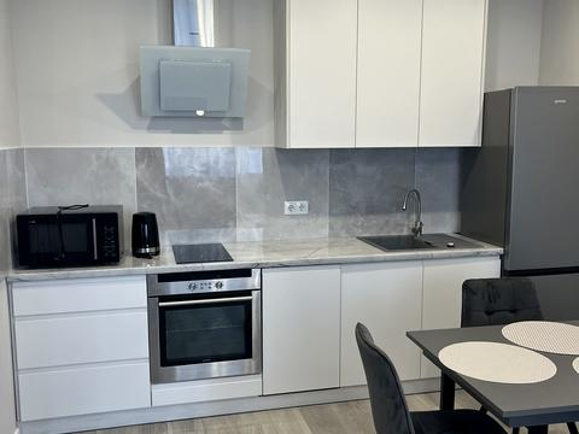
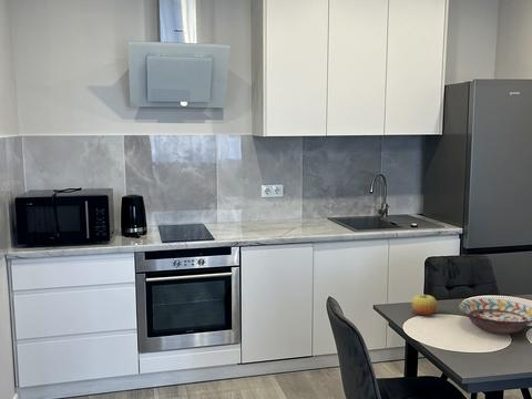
+ apple [411,294,438,317]
+ decorative bowl [458,297,532,335]
